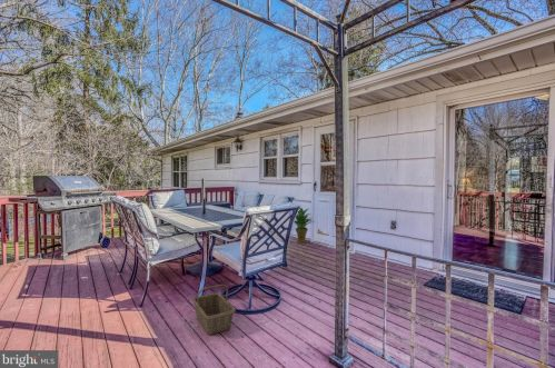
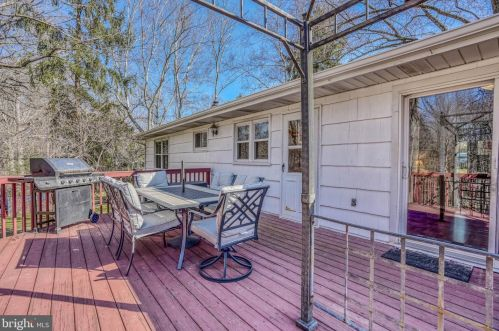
- basket [191,284,237,336]
- potted plant [293,207,316,245]
